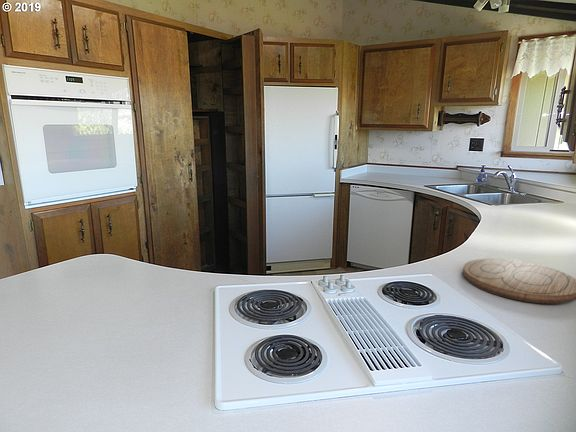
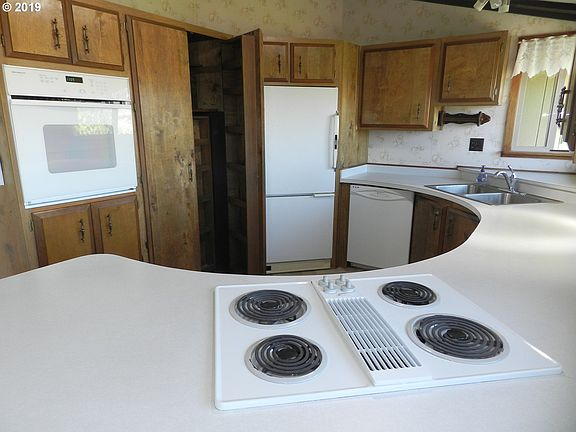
- cutting board [462,257,576,305]
